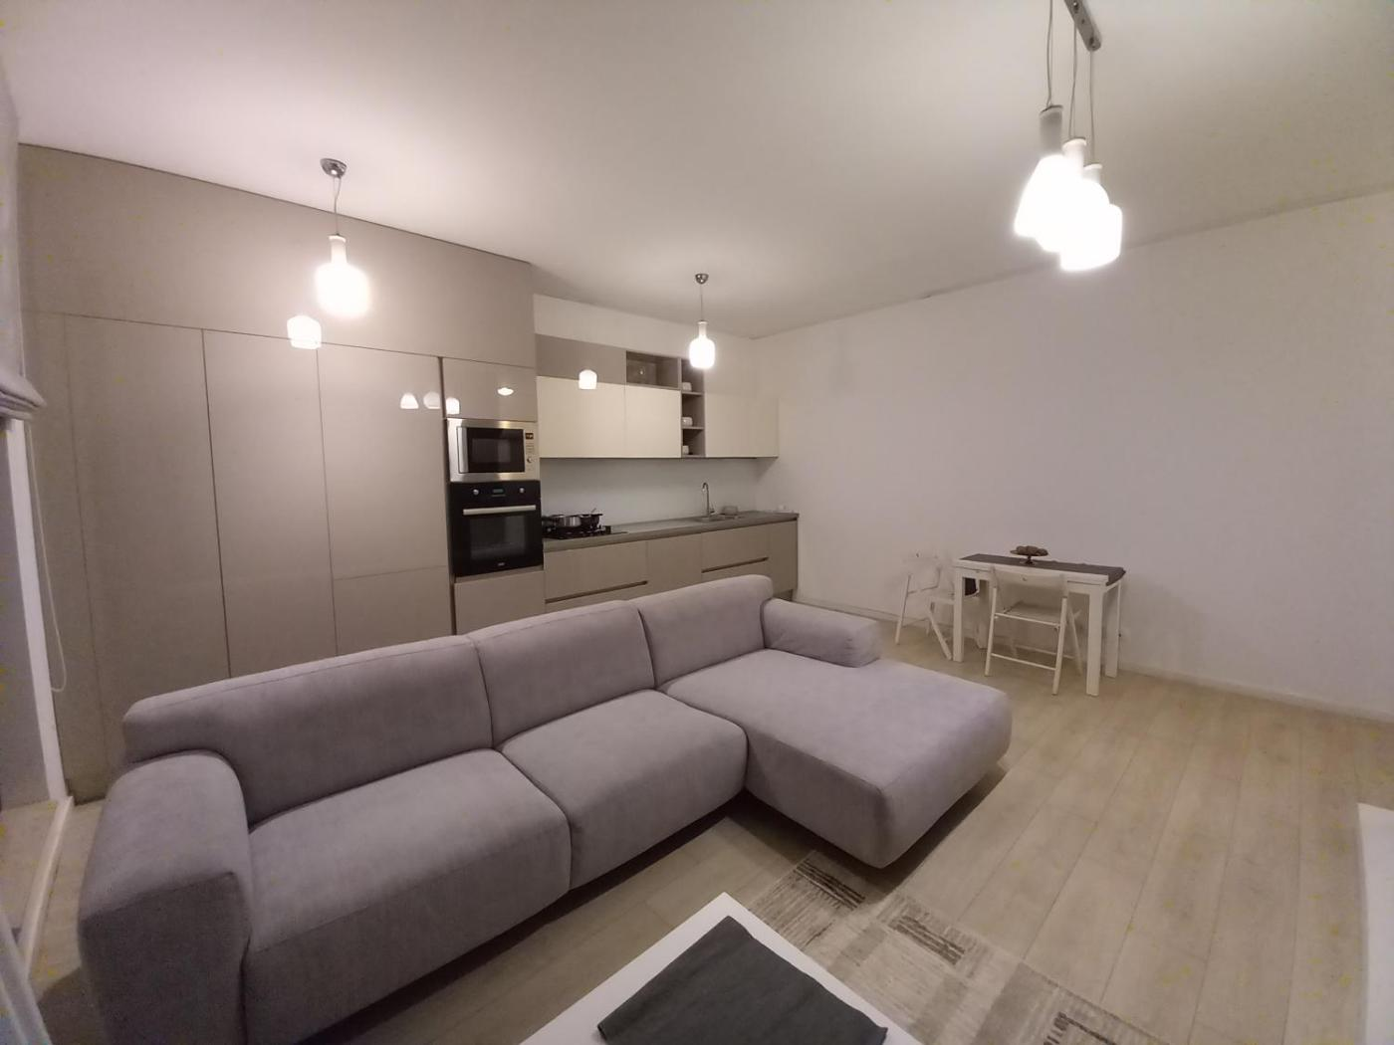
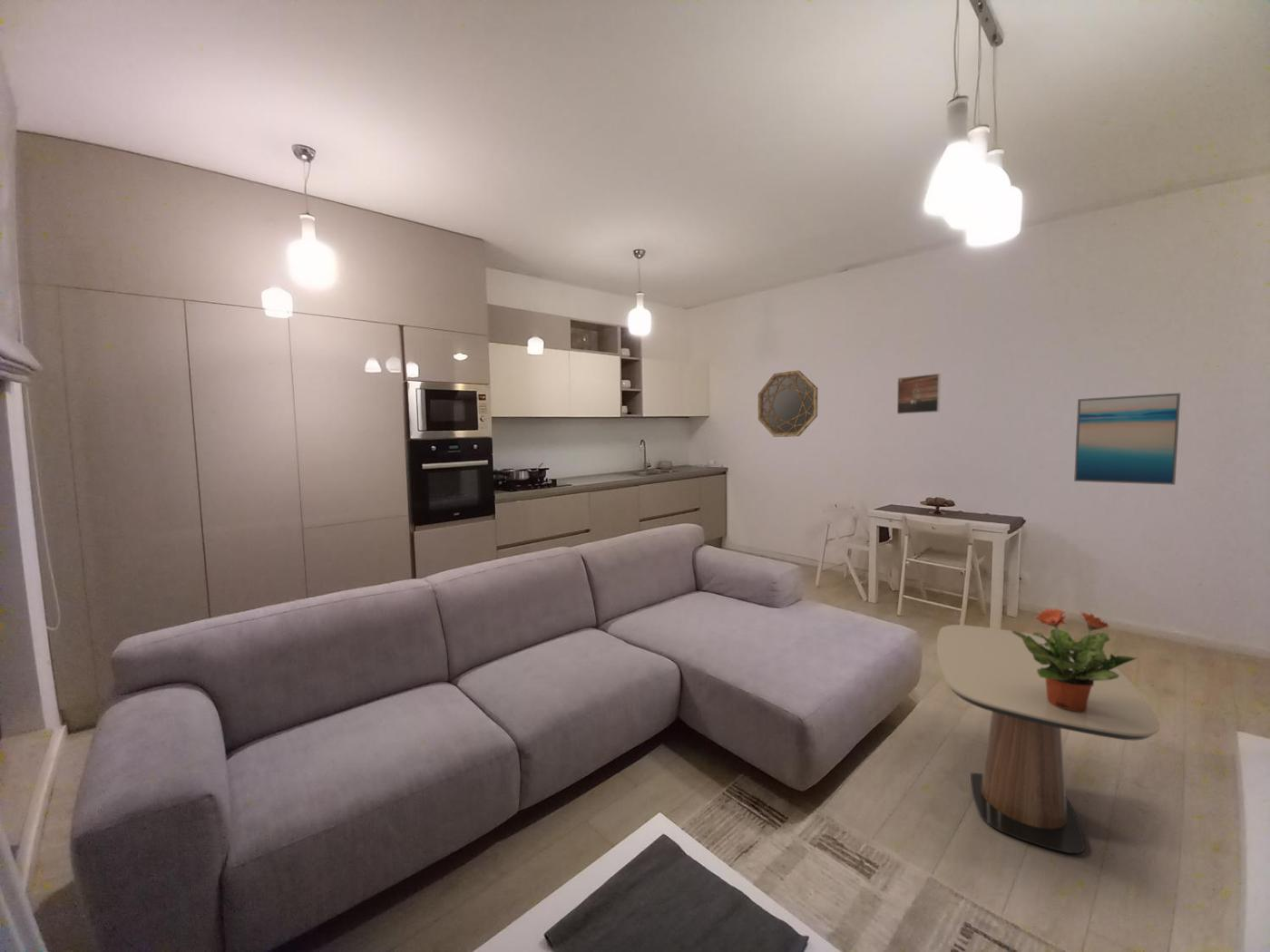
+ home mirror [757,370,819,438]
+ side table [936,624,1161,854]
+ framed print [896,373,942,415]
+ potted plant [1012,607,1138,712]
+ wall art [1073,392,1181,486]
